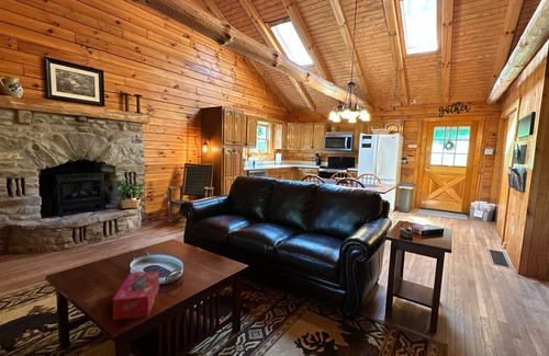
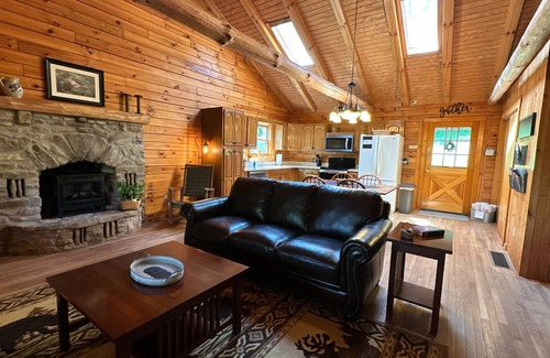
- tissue box [112,269,160,321]
